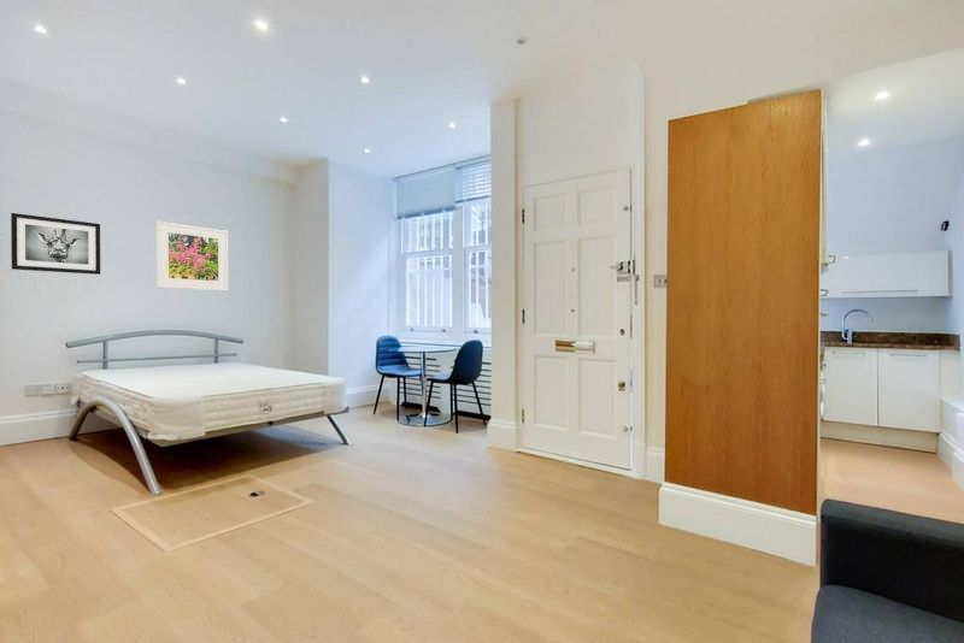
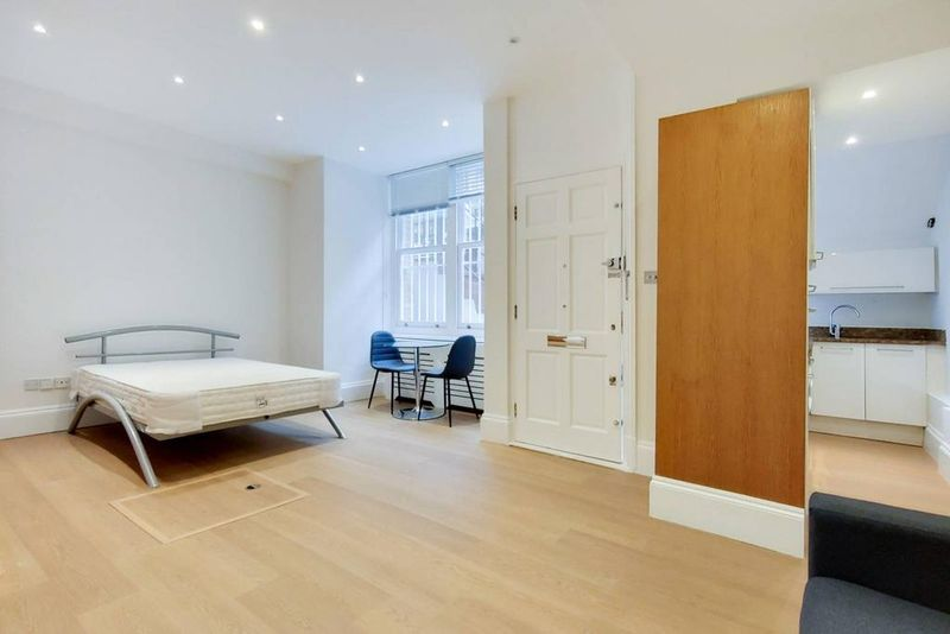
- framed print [155,220,229,291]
- wall art [10,212,101,276]
